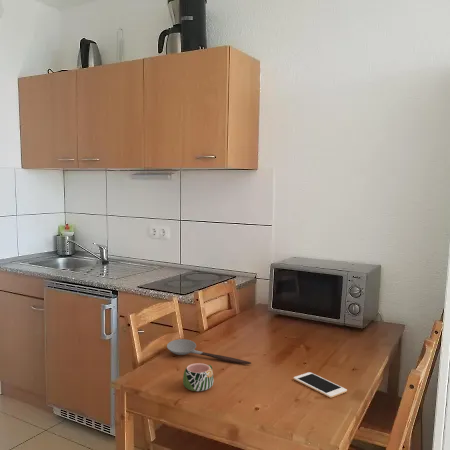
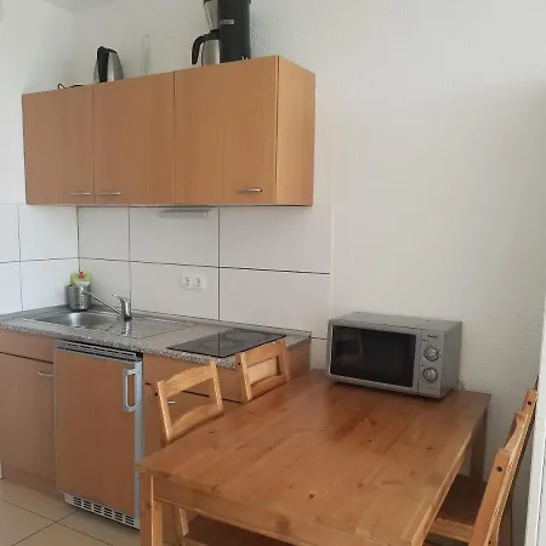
- mug [182,362,215,392]
- cell phone [293,371,348,399]
- spoon [166,338,252,365]
